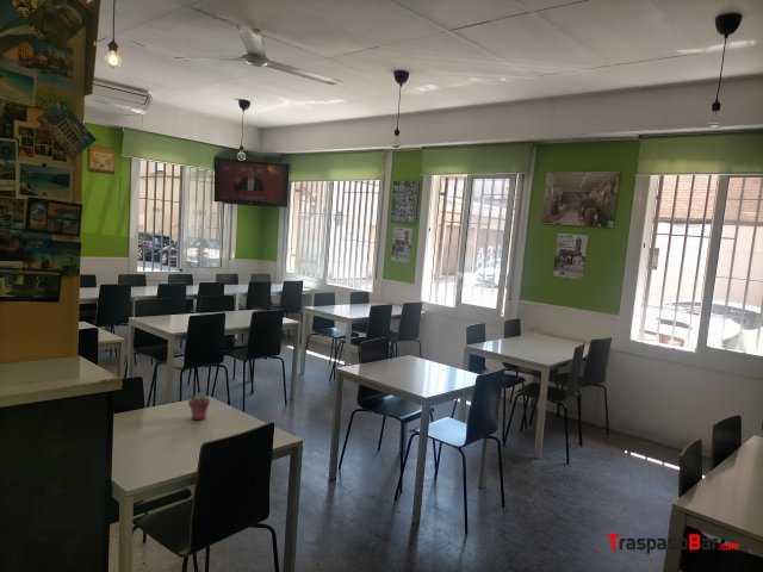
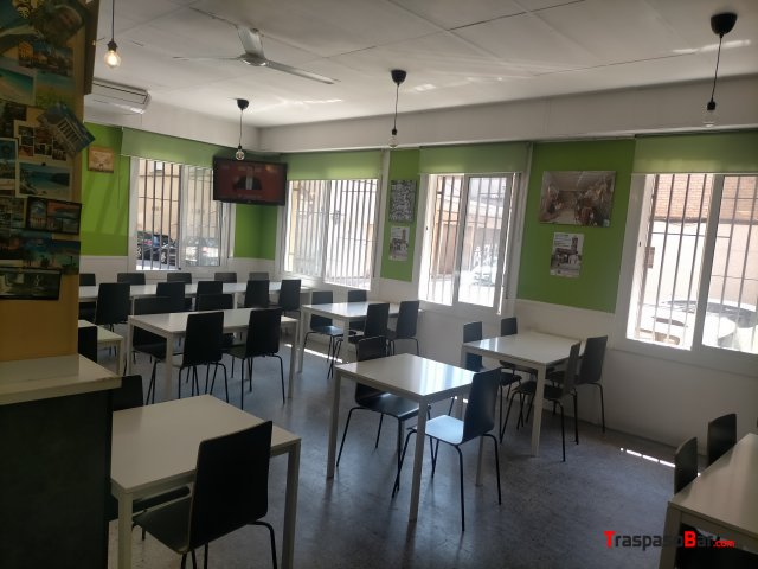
- potted succulent [187,392,211,421]
